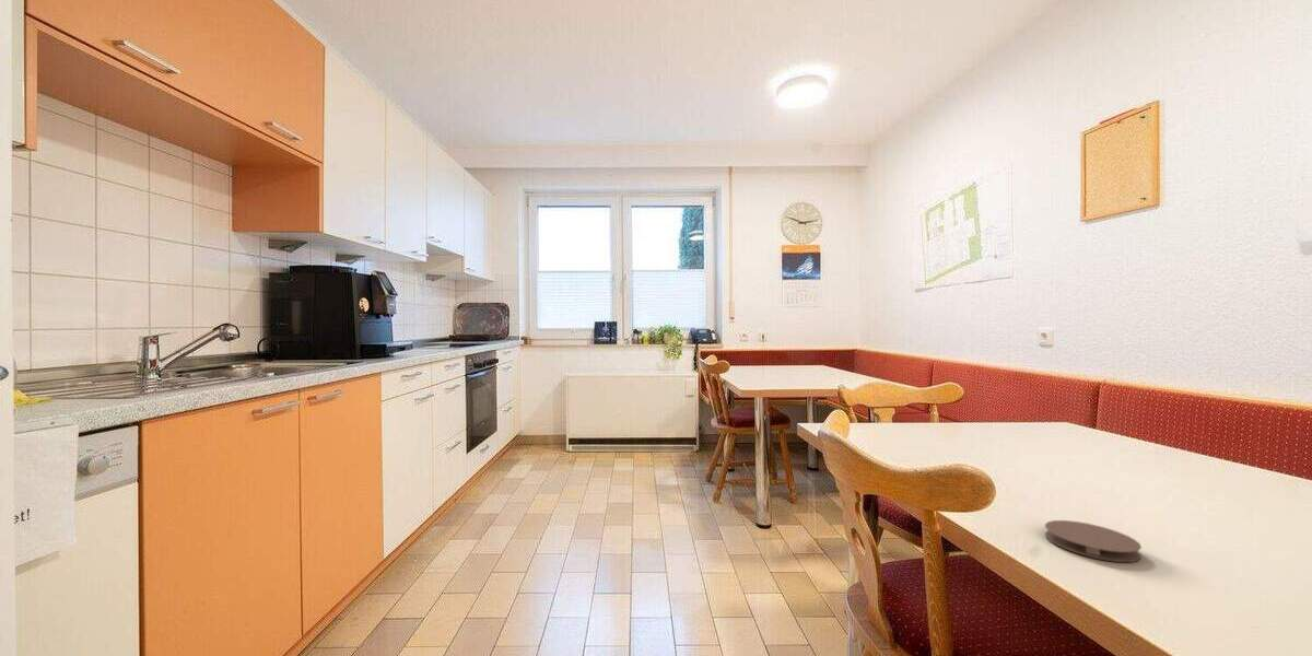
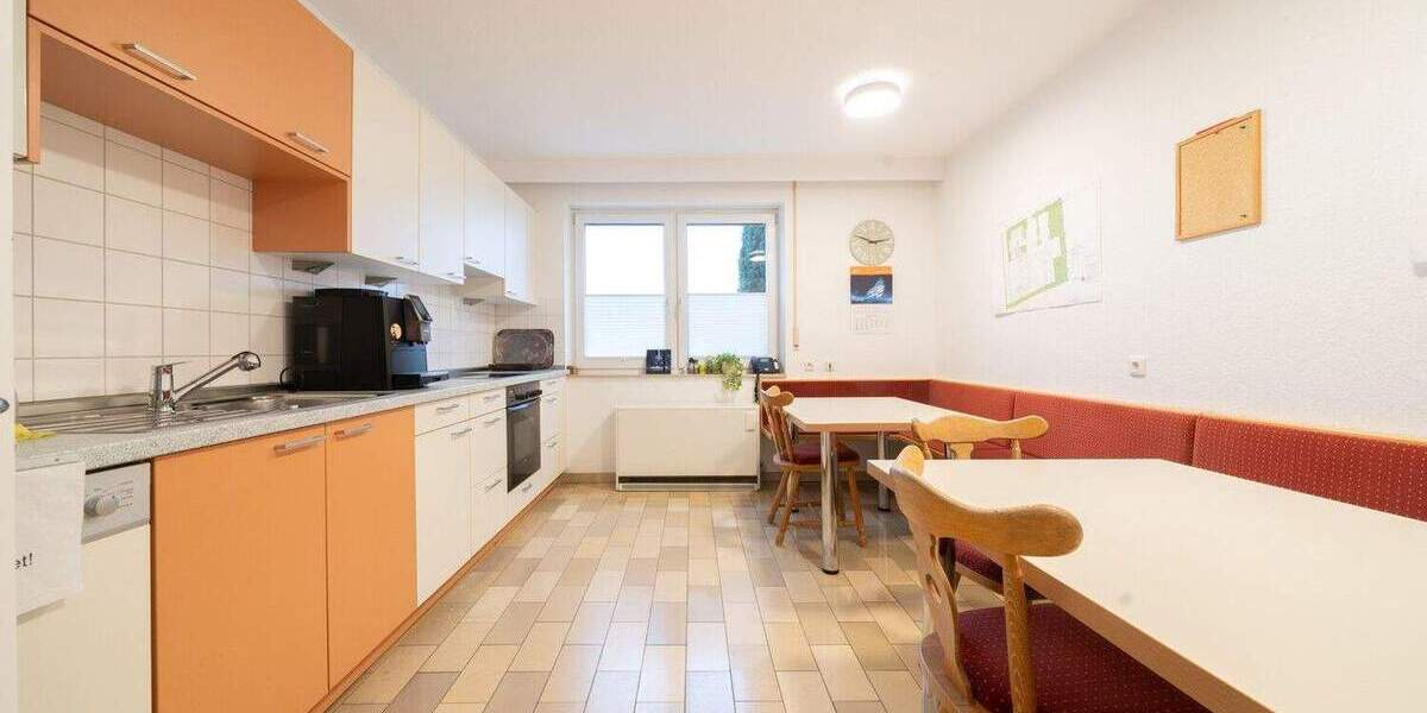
- coaster [1044,519,1143,563]
